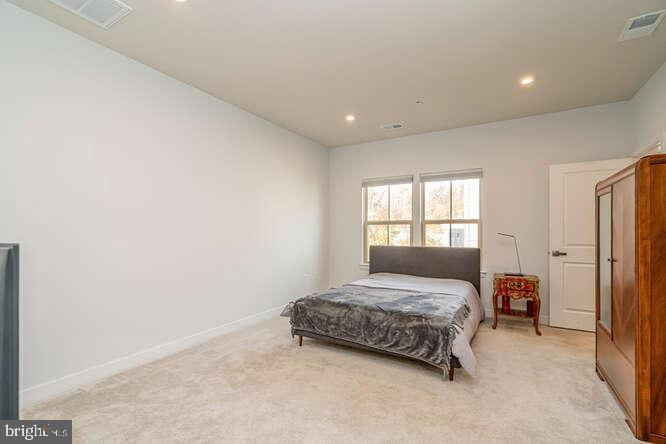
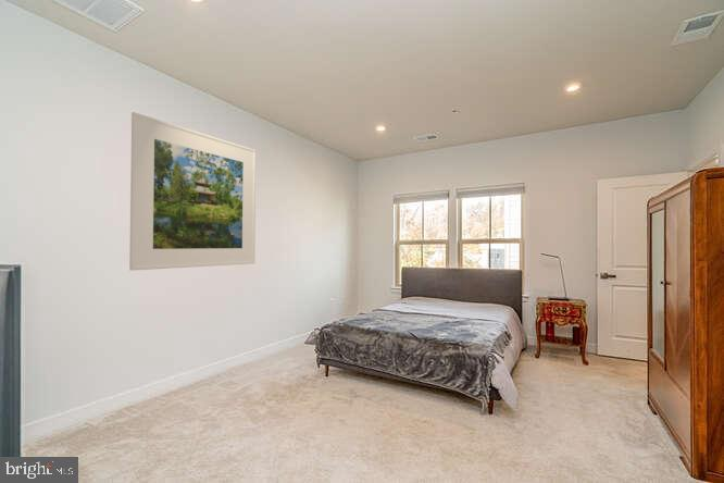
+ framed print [128,111,257,272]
